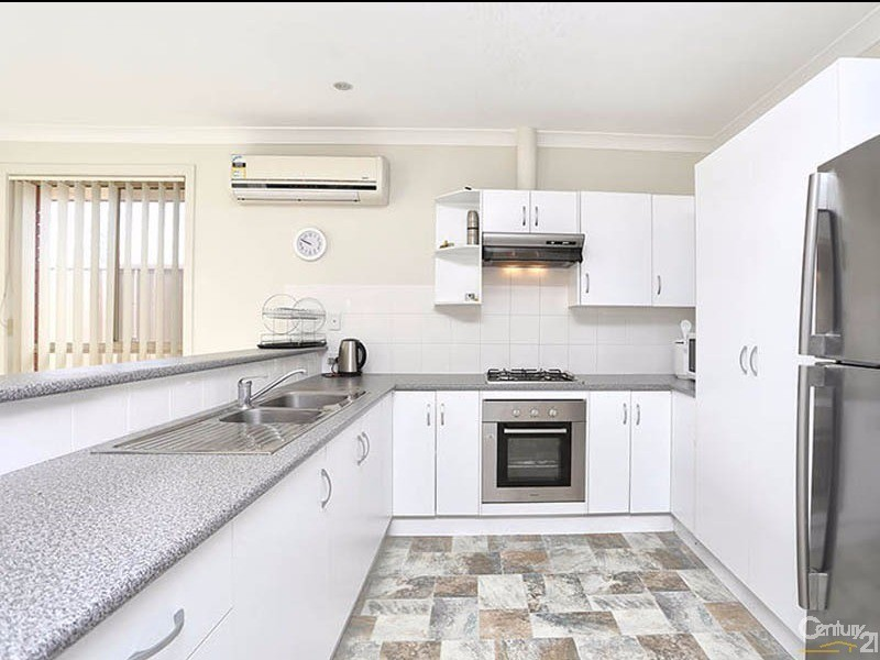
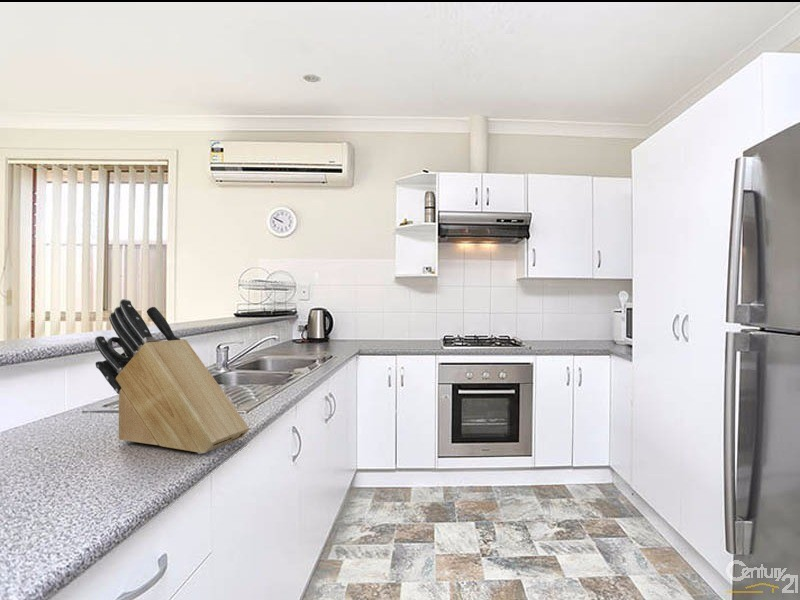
+ knife block [94,298,250,455]
